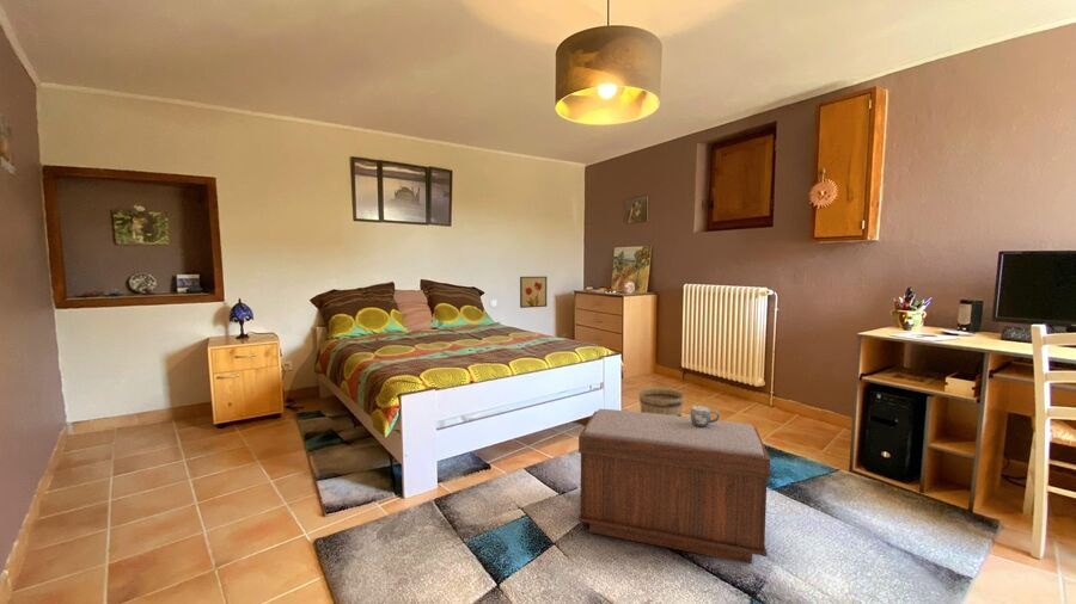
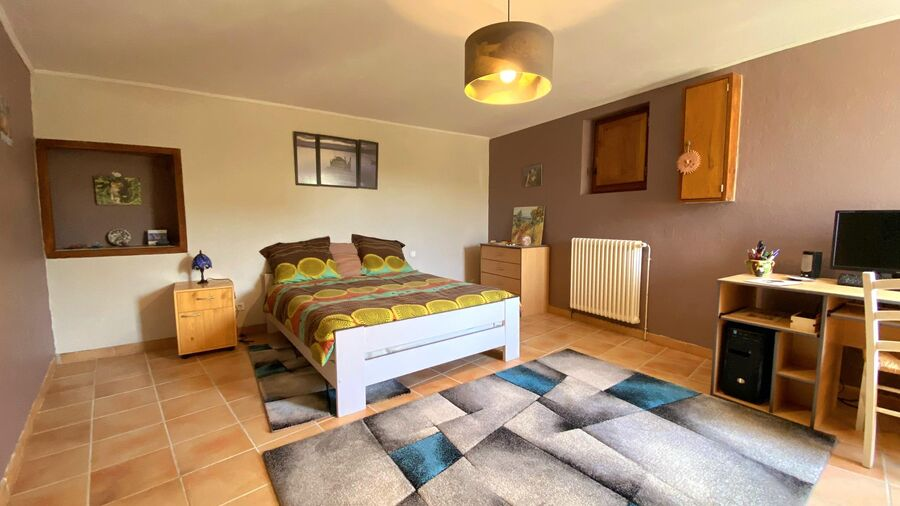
- basket [637,387,686,417]
- wall art [519,276,548,309]
- bench [577,408,771,565]
- mug [690,405,721,427]
